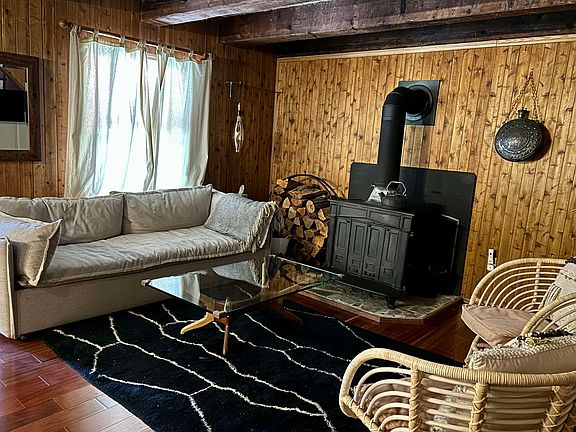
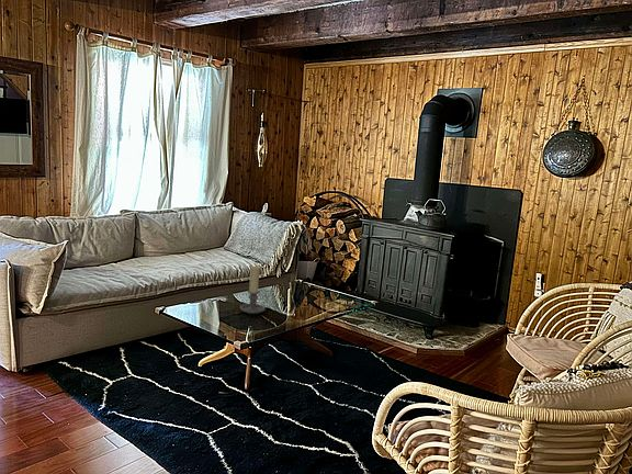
+ candle holder [239,266,267,315]
